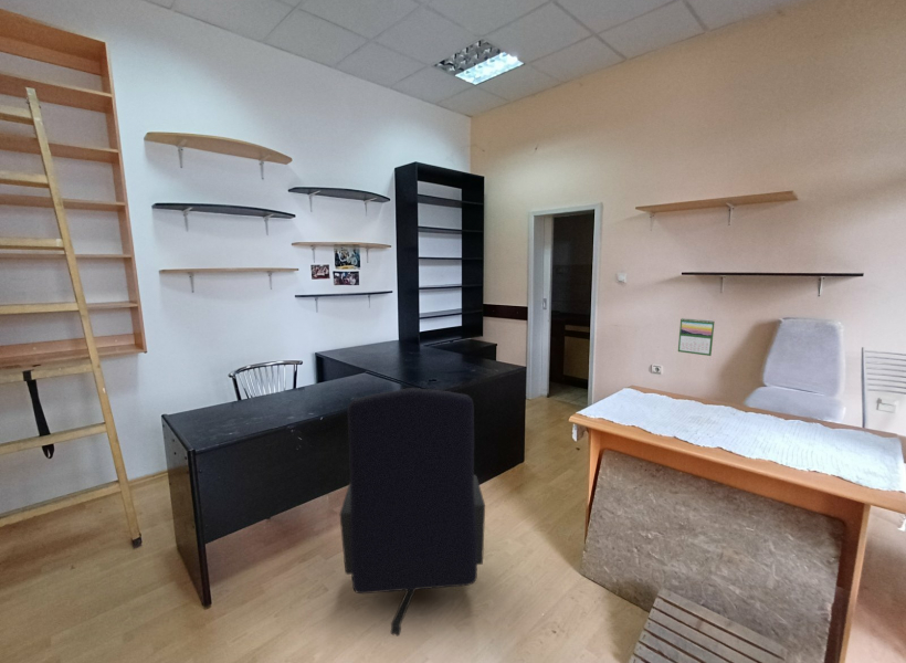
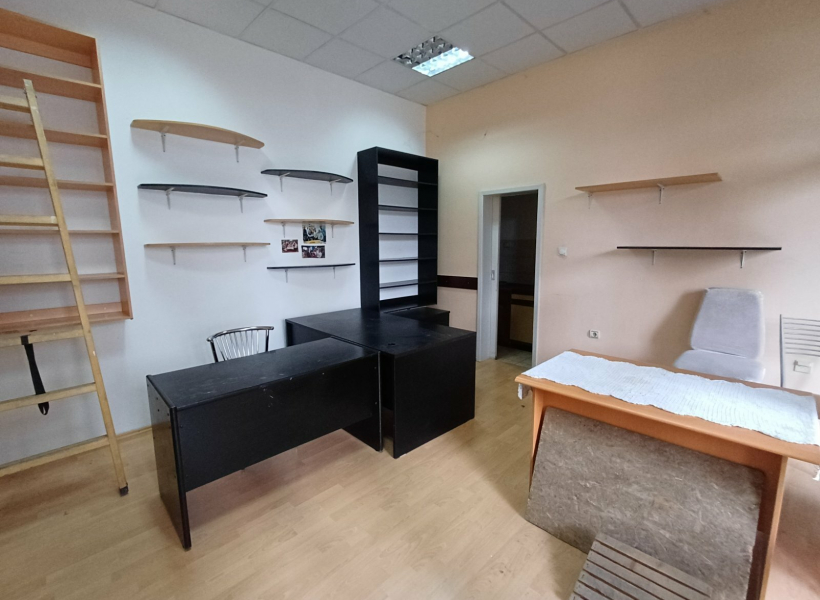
- office chair [339,387,486,638]
- calendar [677,317,716,357]
